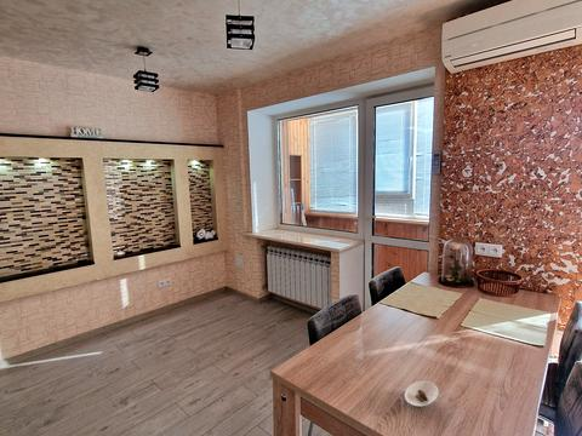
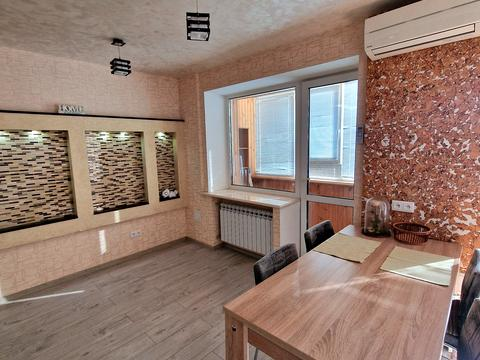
- saucer [404,380,440,408]
